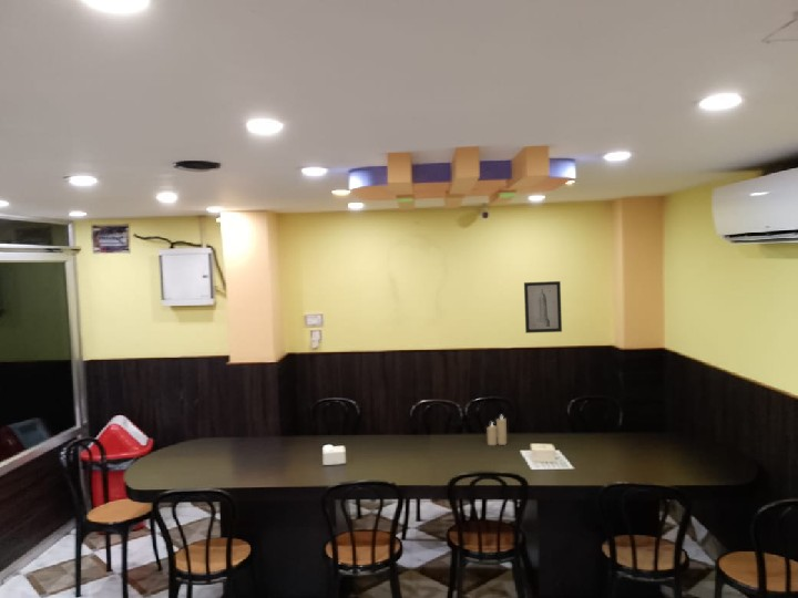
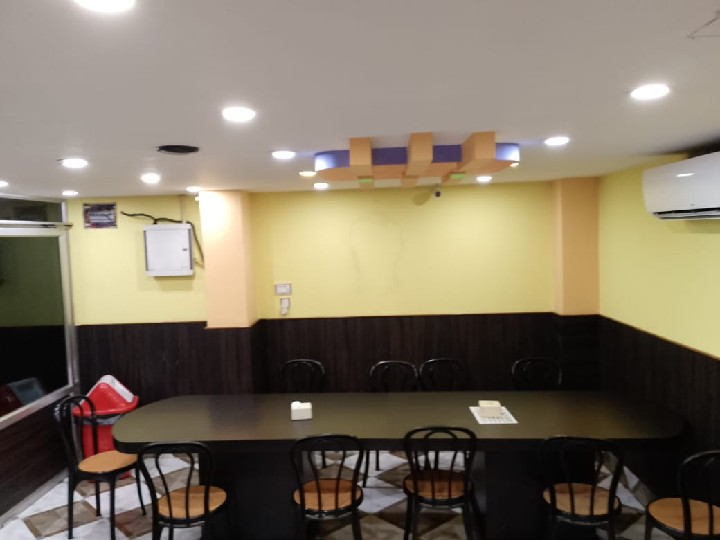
- candle [485,414,508,446]
- wall art [523,280,563,334]
